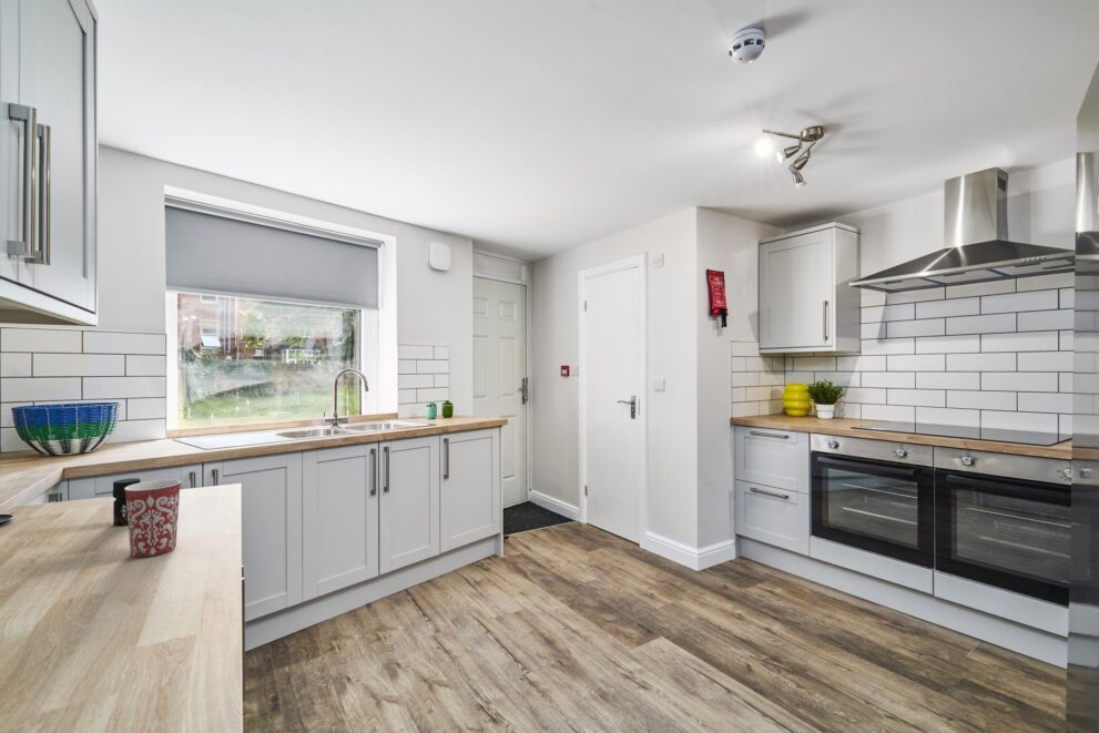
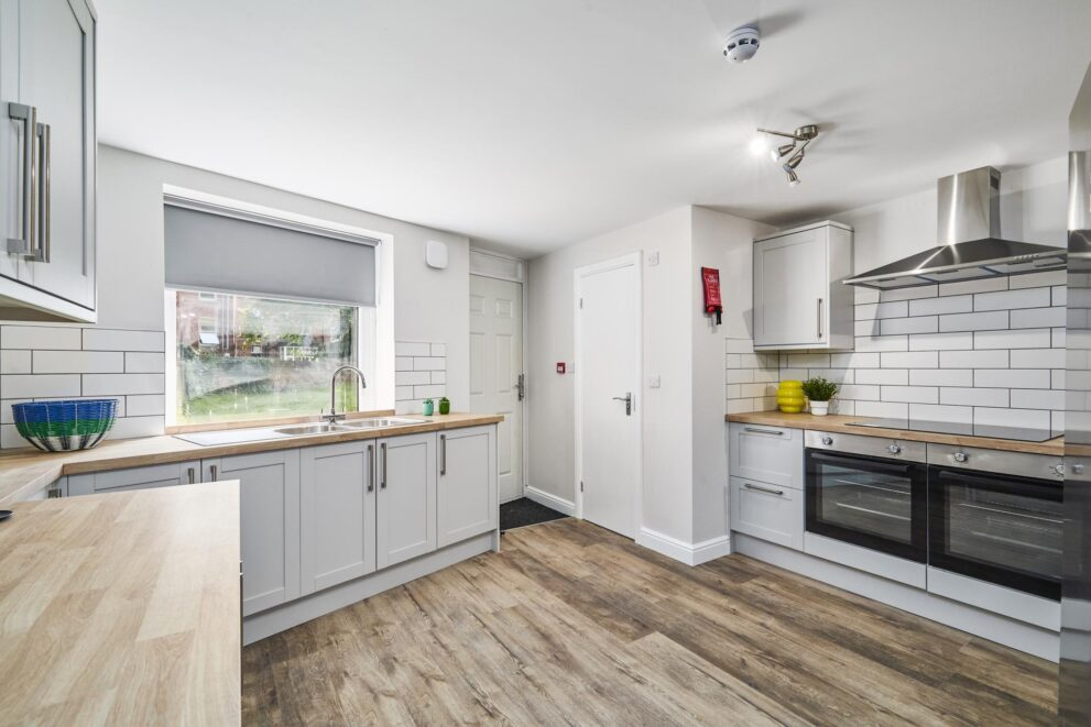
- jar [112,477,141,527]
- mug [124,479,183,558]
